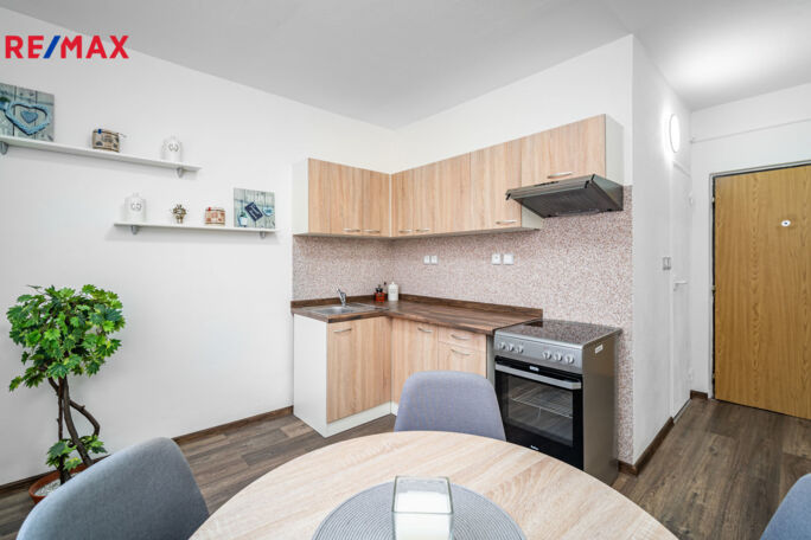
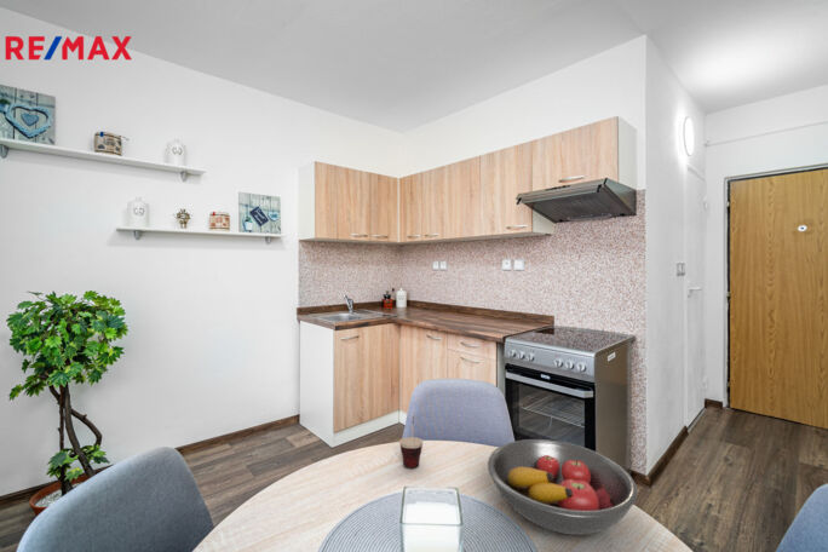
+ cup [398,414,424,468]
+ fruit bowl [487,438,639,536]
